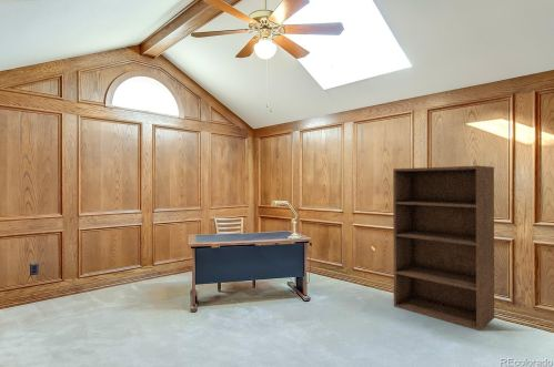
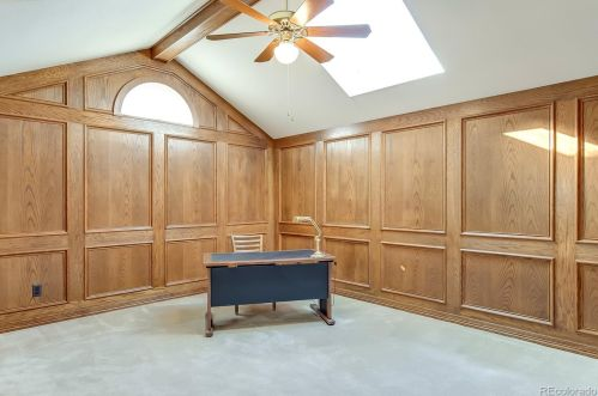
- bookshelf [392,165,495,332]
